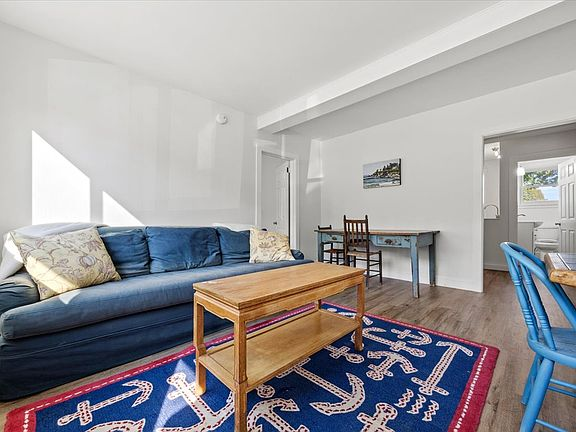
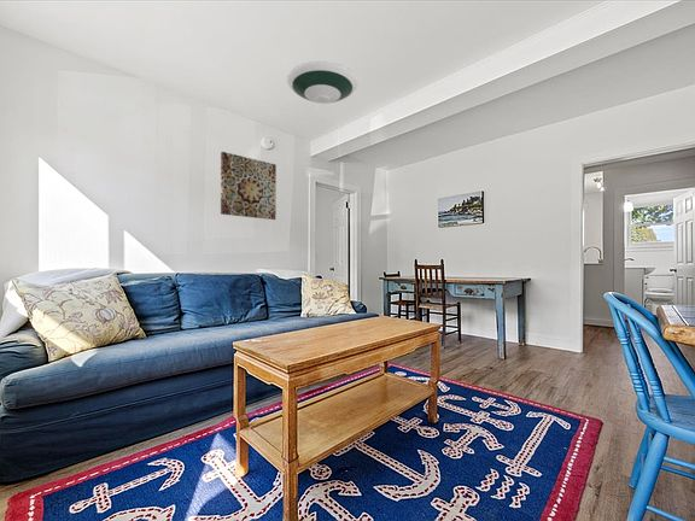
+ wall art [220,151,278,221]
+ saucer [286,60,360,105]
